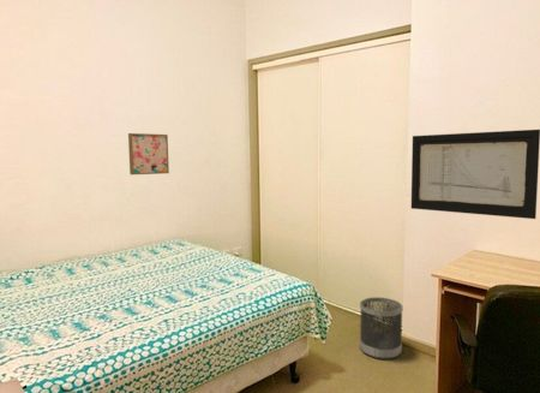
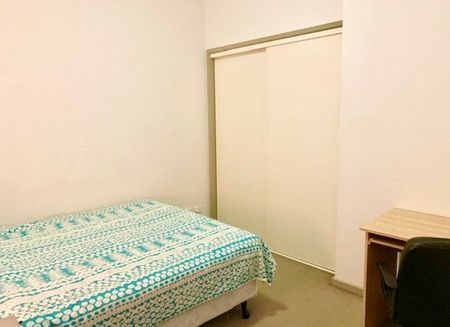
- wastebasket [359,296,404,361]
- wall art [410,129,540,220]
- wall art [127,132,170,175]
